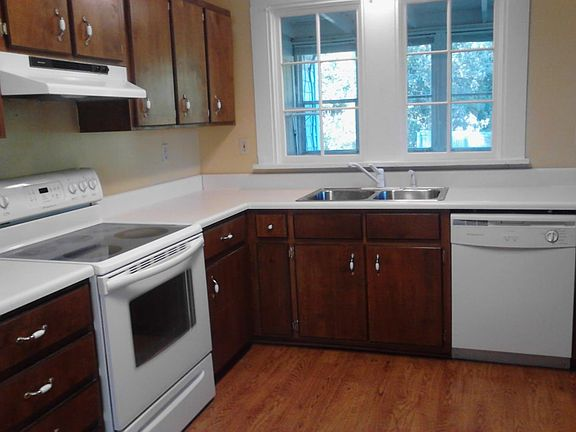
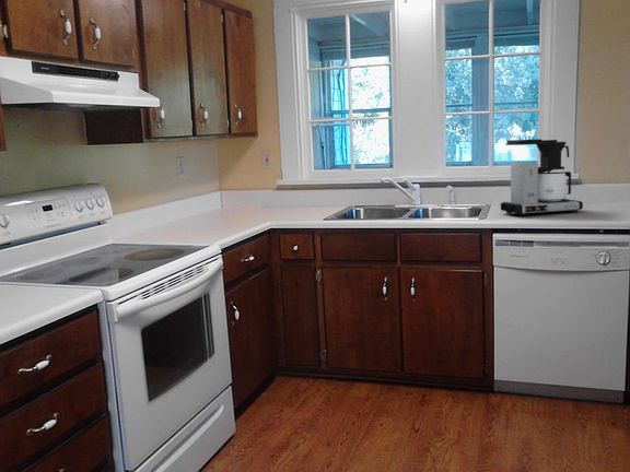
+ coffee maker [500,138,584,217]
